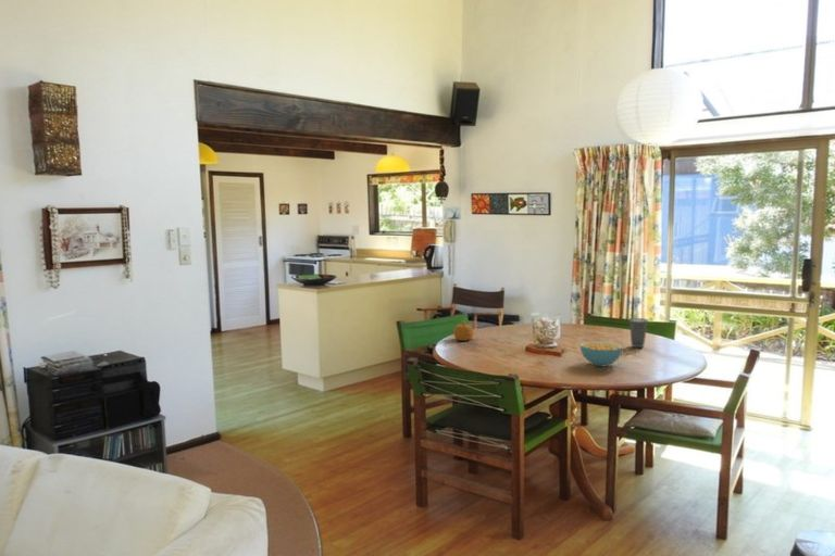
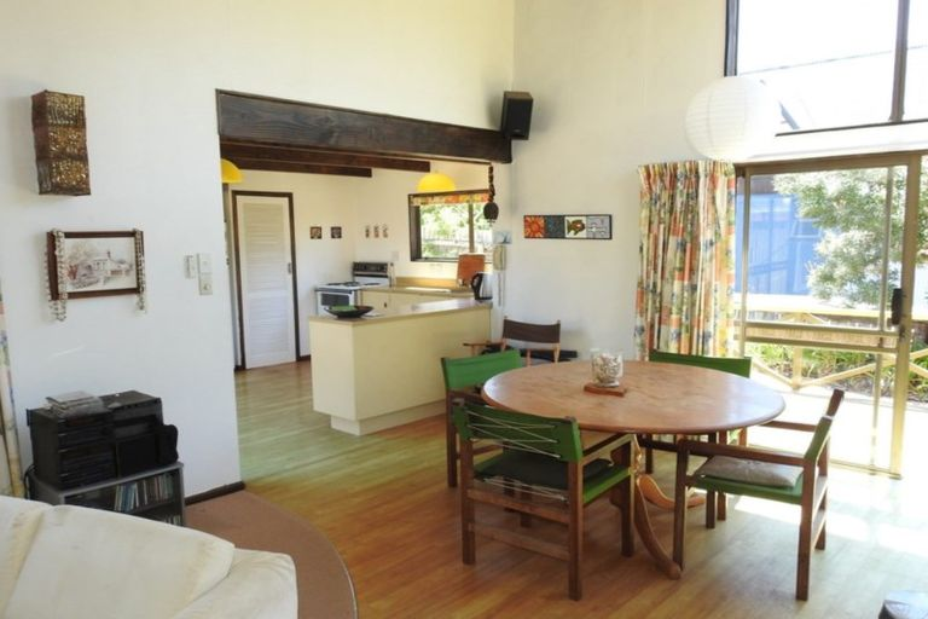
- fruit [452,319,475,342]
- cereal bowl [579,340,623,368]
- cup [627,317,650,349]
